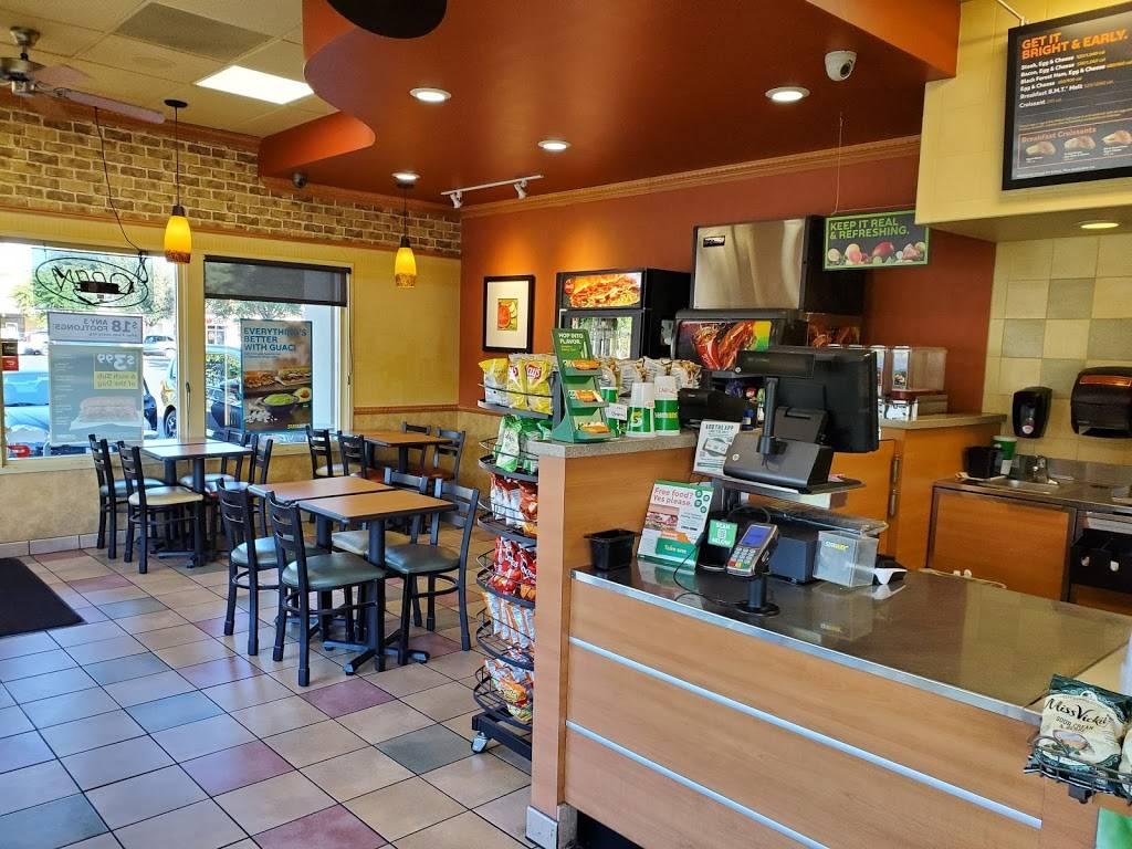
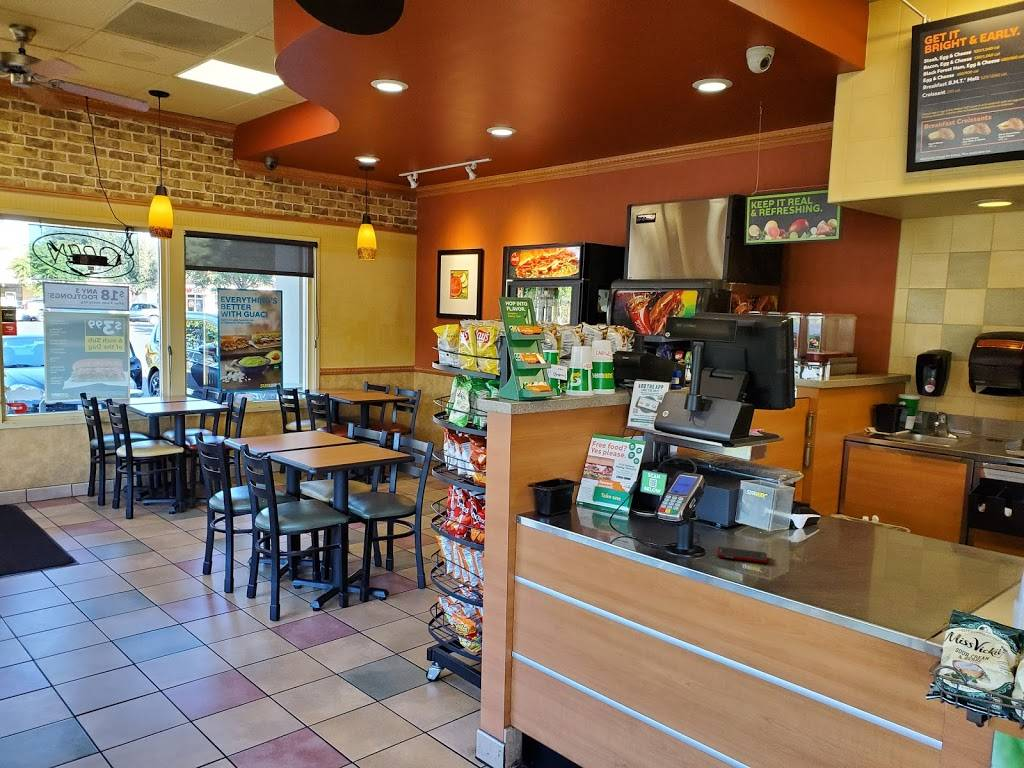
+ cell phone [716,546,768,564]
